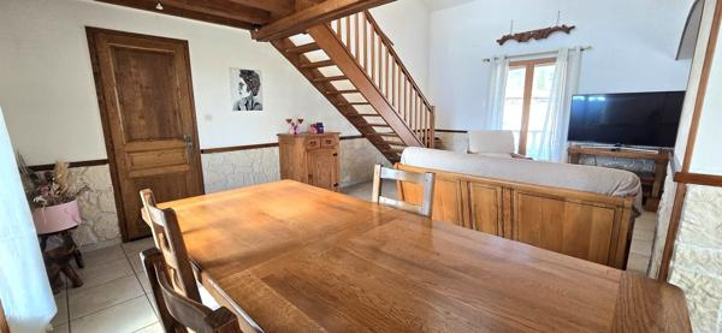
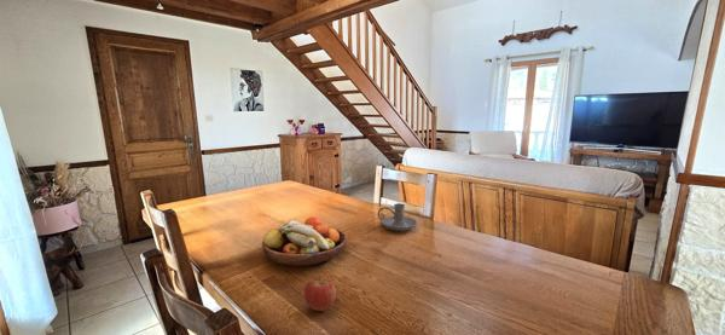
+ fruit bowl [261,215,348,267]
+ apple [303,275,337,312]
+ candle holder [377,202,418,232]
